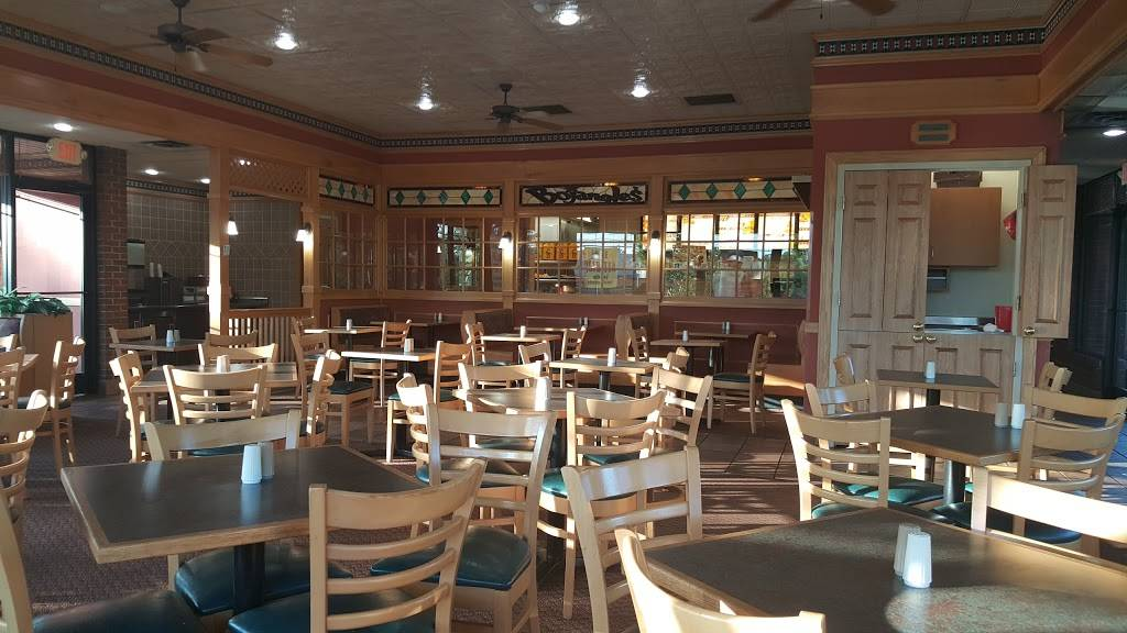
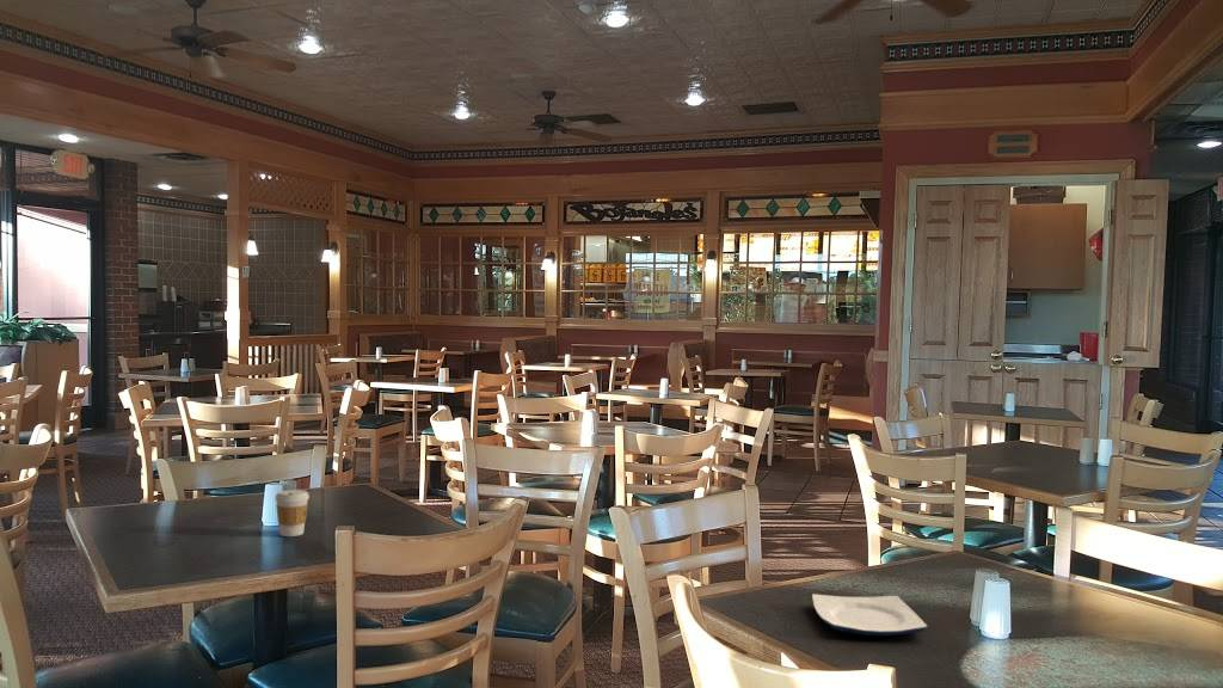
+ coffee cup [274,489,311,538]
+ plate [811,592,929,637]
